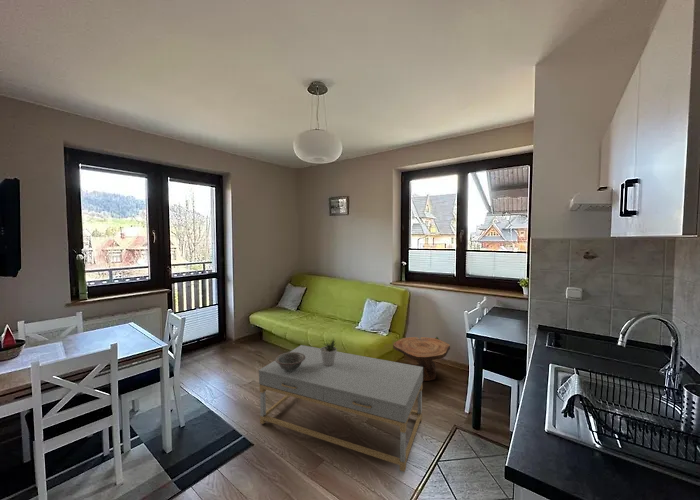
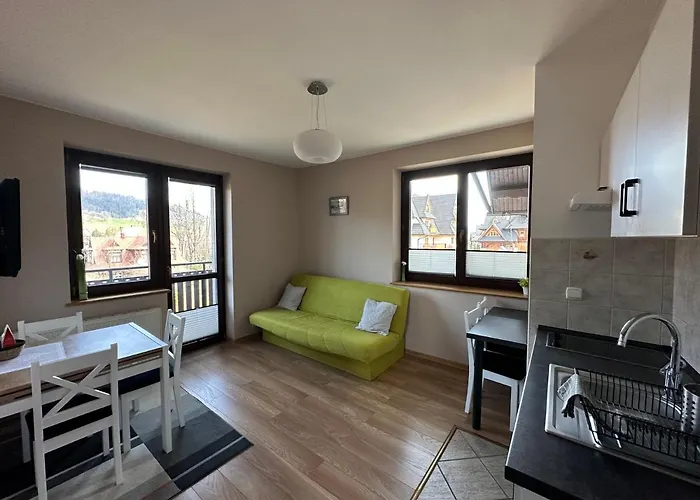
- decorative bowl [274,351,305,372]
- potted plant [320,337,339,366]
- side table [392,336,451,382]
- coffee table [258,344,424,473]
